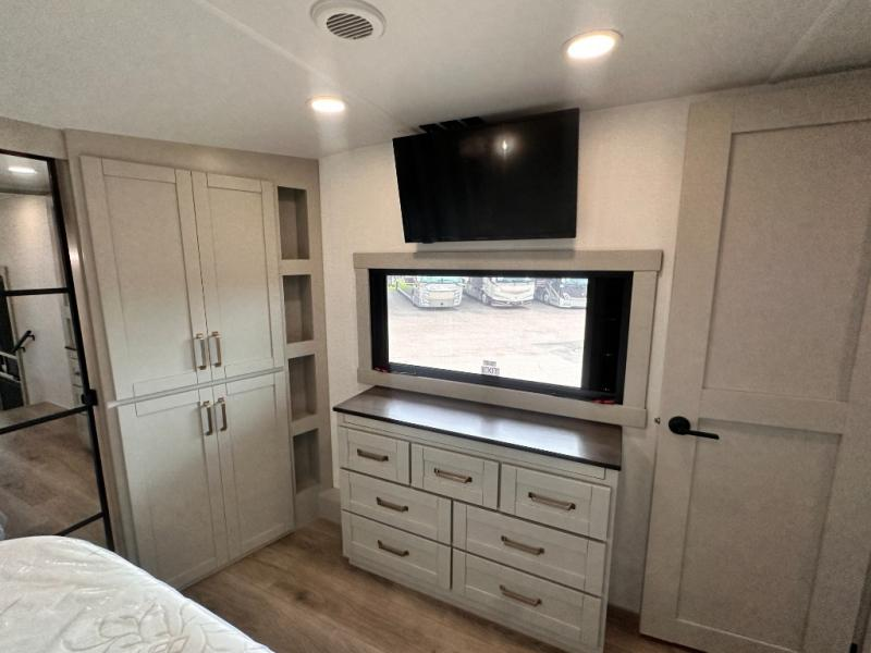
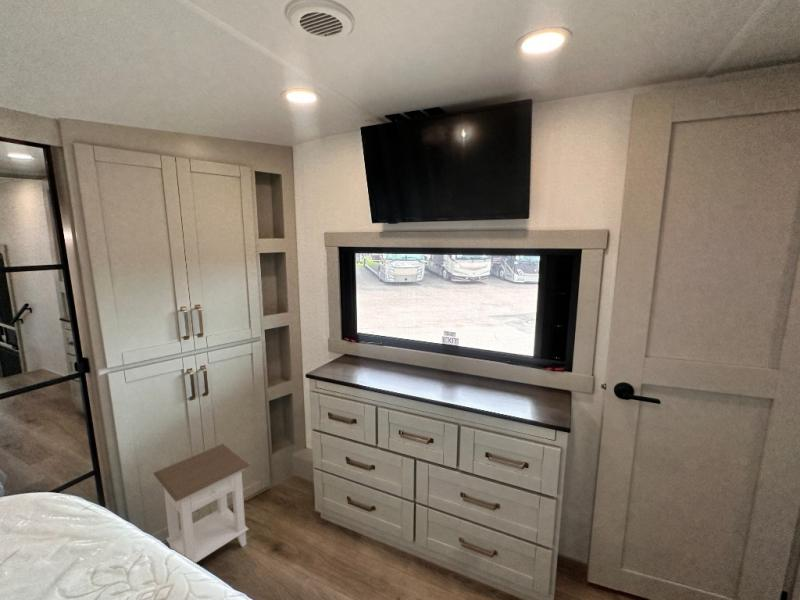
+ nightstand [152,443,250,563]
